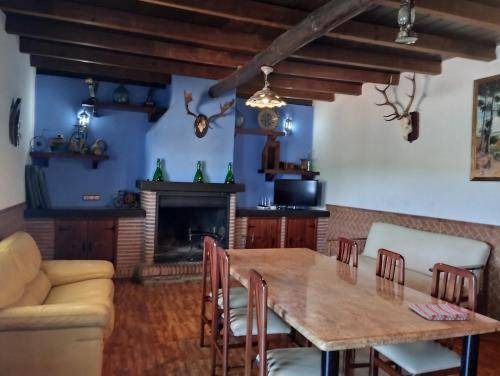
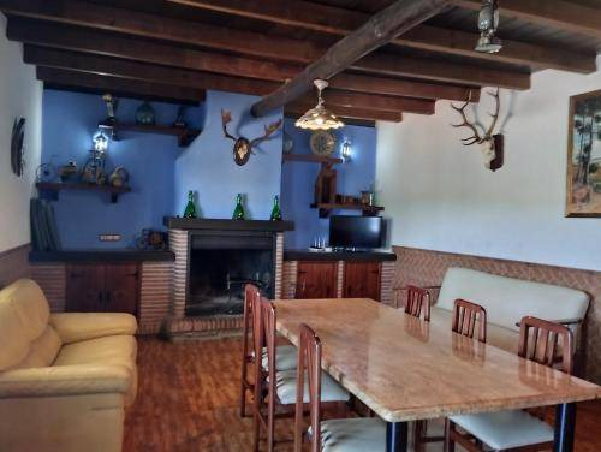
- dish towel [408,303,471,321]
